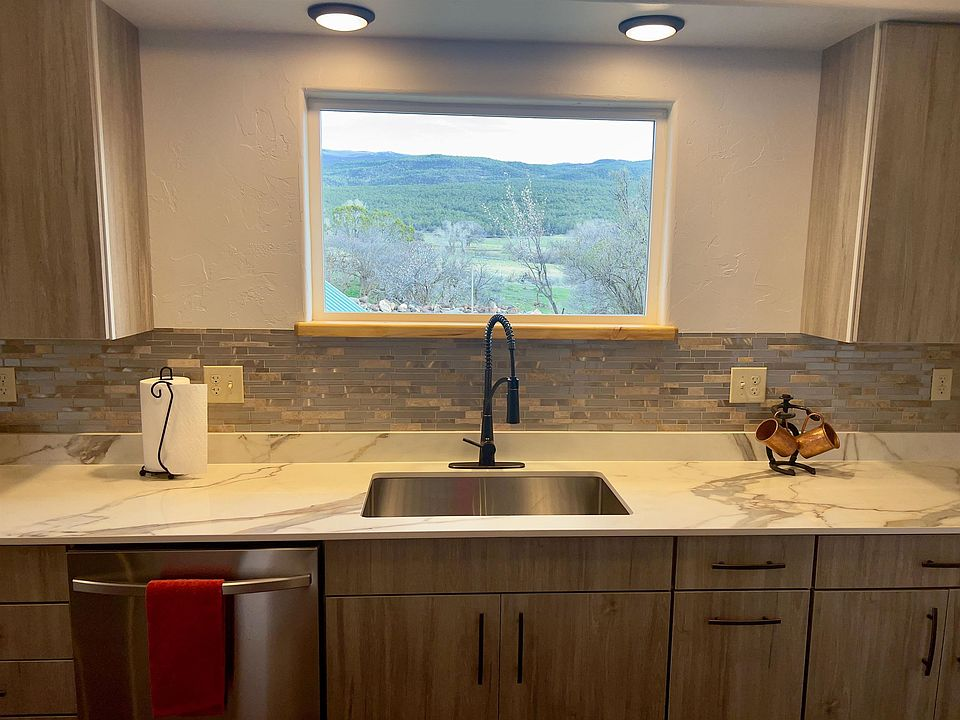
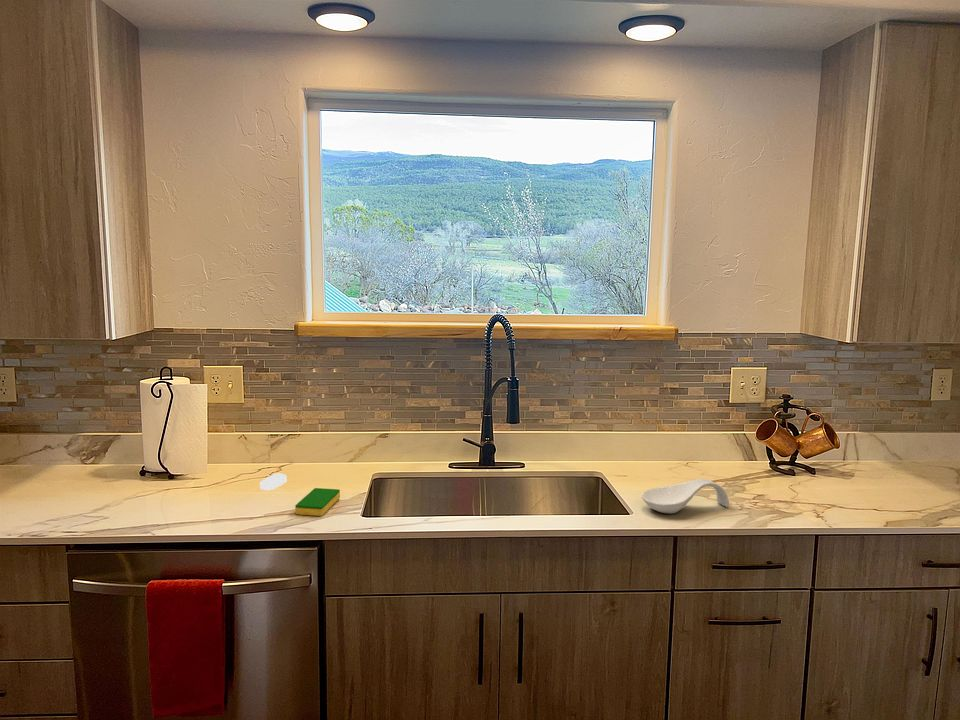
+ dish sponge [294,487,341,517]
+ spoon rest [641,478,730,514]
+ soap bar [259,472,287,491]
